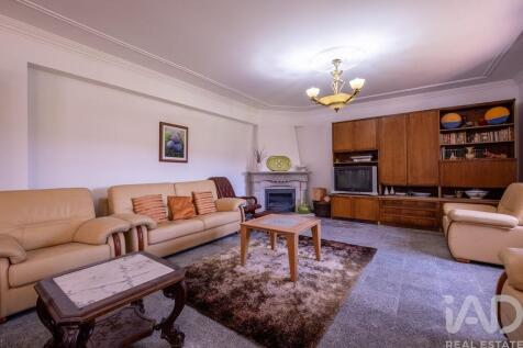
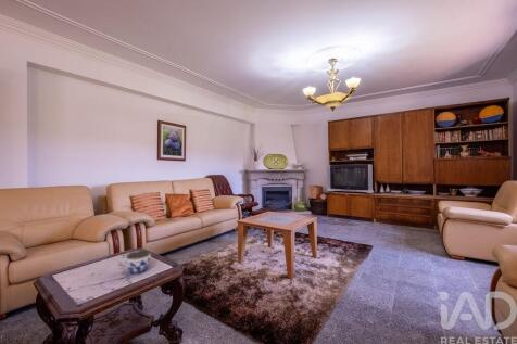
+ jar [124,250,152,275]
